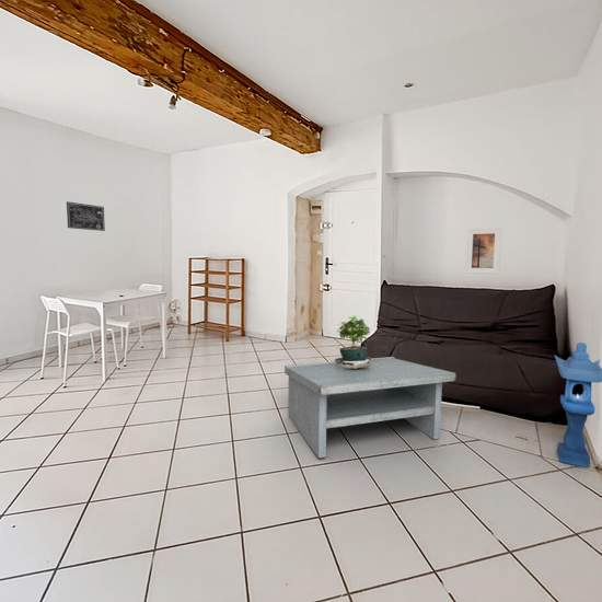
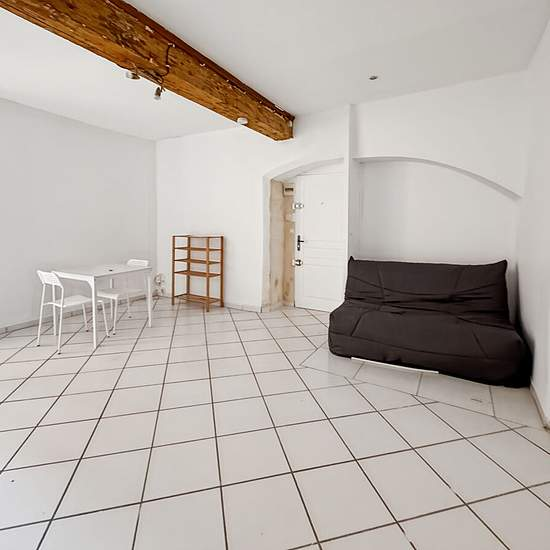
- potted plant [333,314,384,369]
- coffee table [283,356,456,459]
- wall art [66,200,106,232]
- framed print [464,227,502,275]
- lantern [554,341,602,468]
